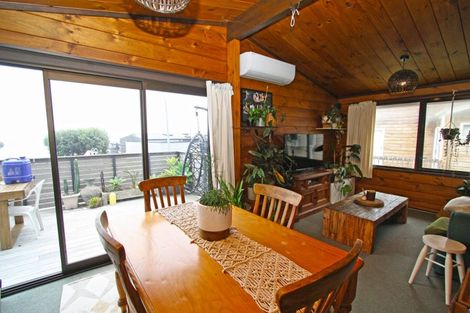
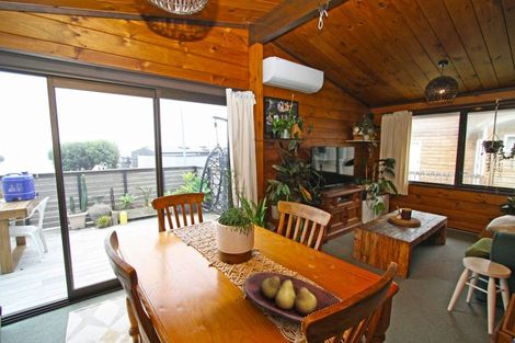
+ fruit bowl [242,271,342,327]
